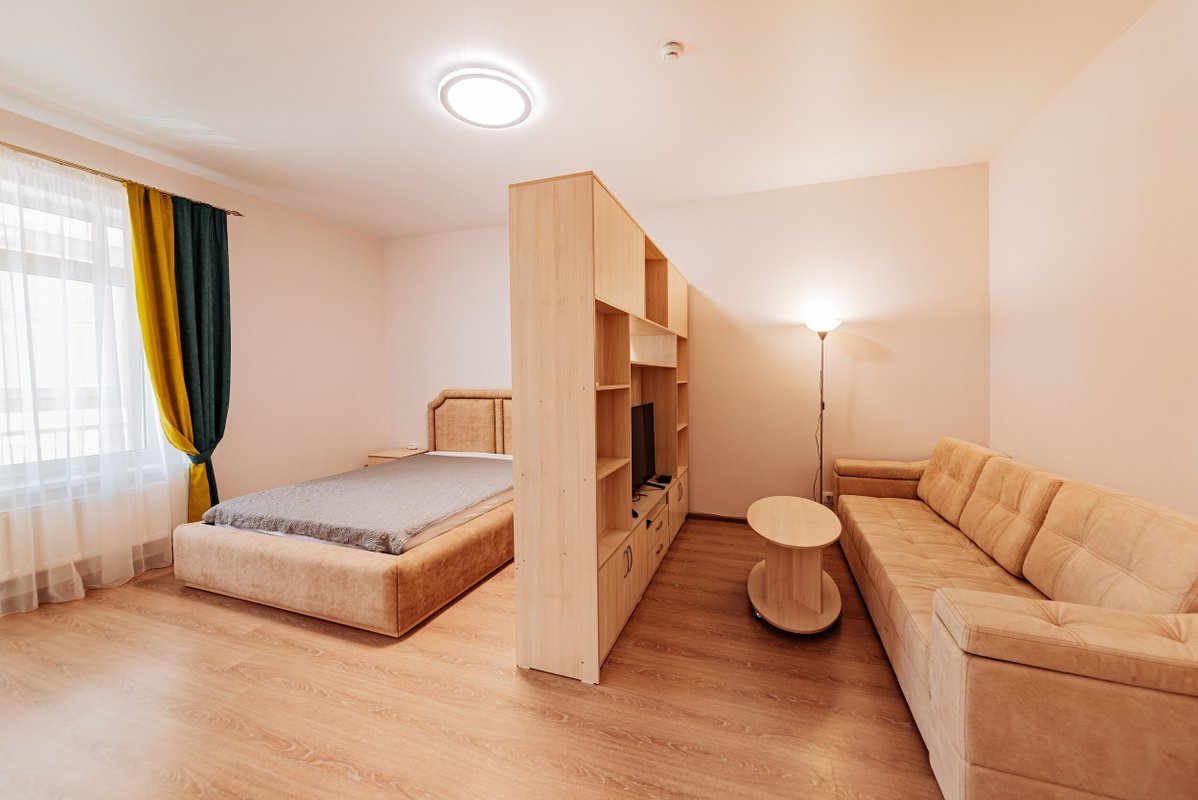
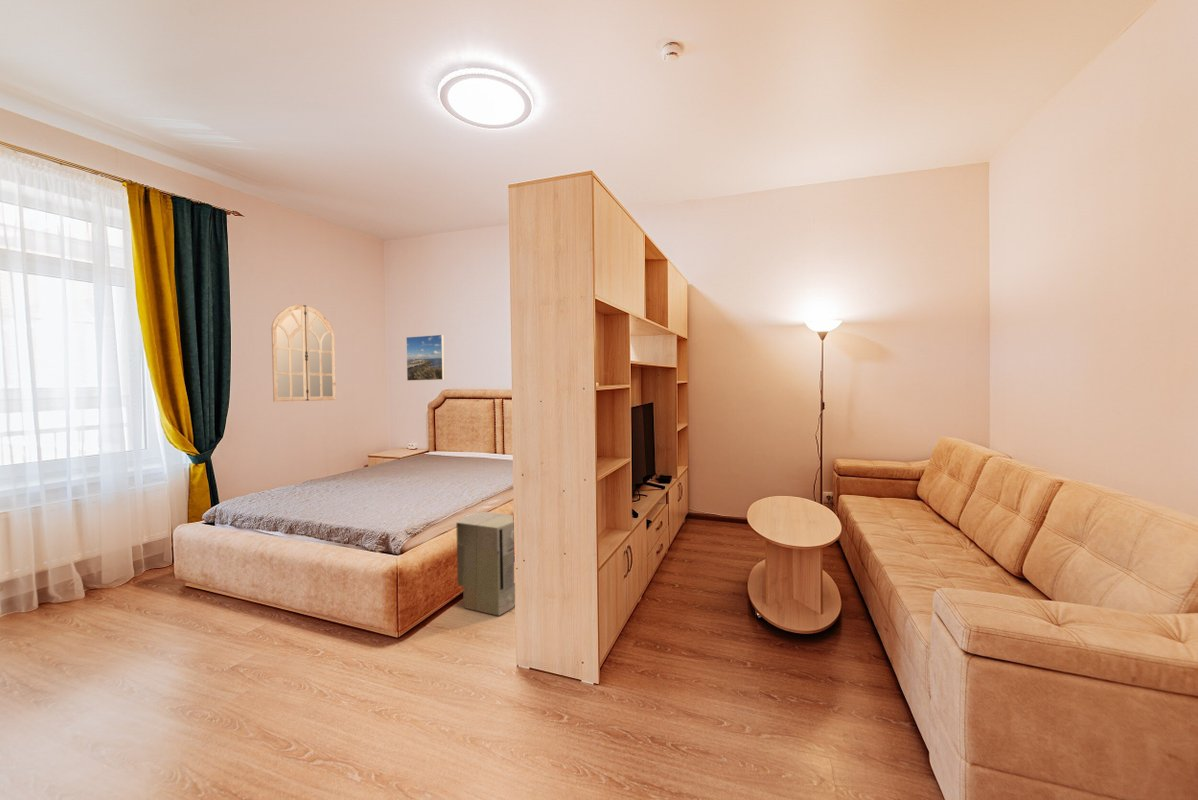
+ home mirror [270,304,337,403]
+ air purifier [455,511,516,617]
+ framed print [405,334,445,382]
